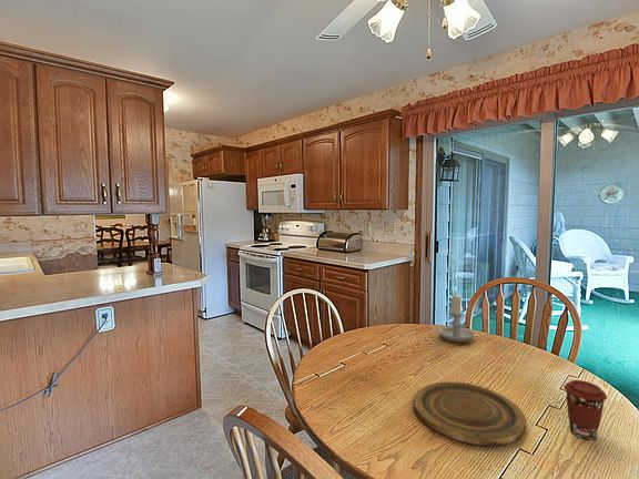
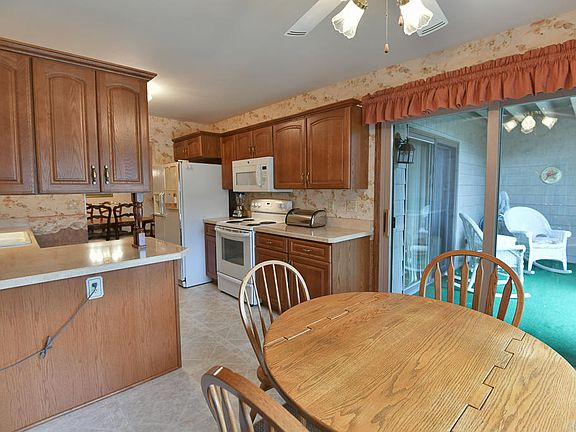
- plate [413,380,527,447]
- candle [438,293,476,343]
- coffee cup [562,379,608,441]
